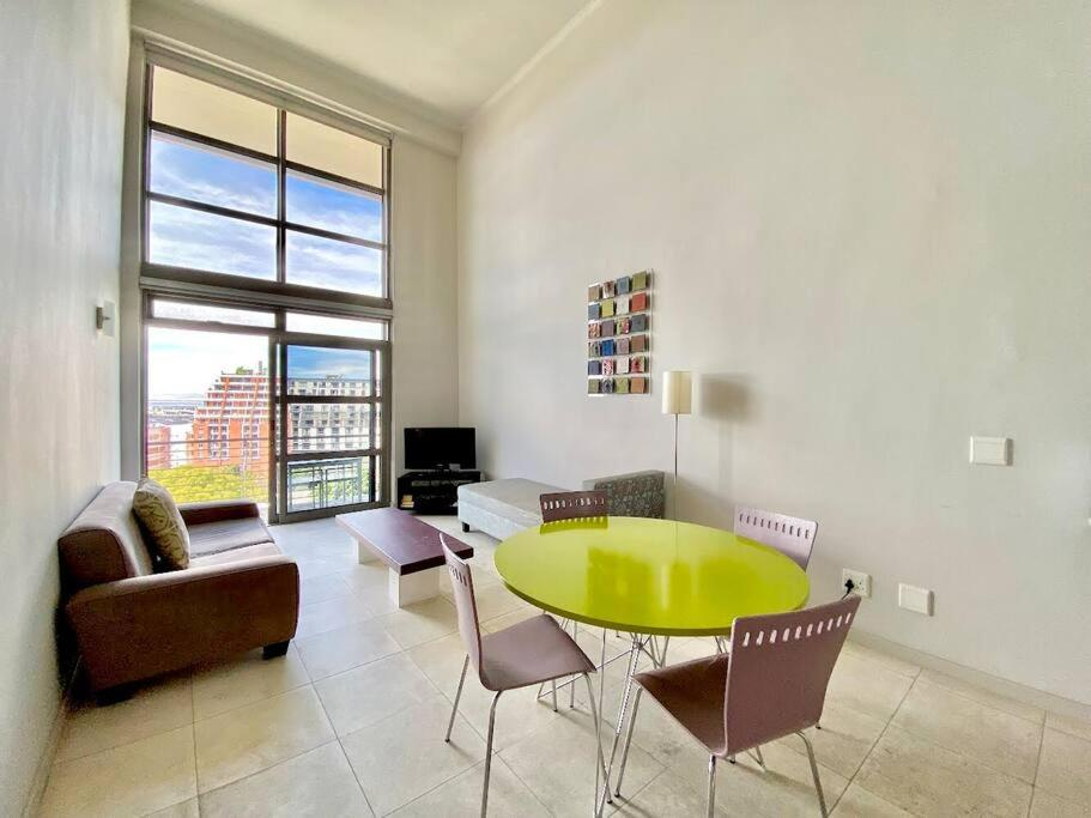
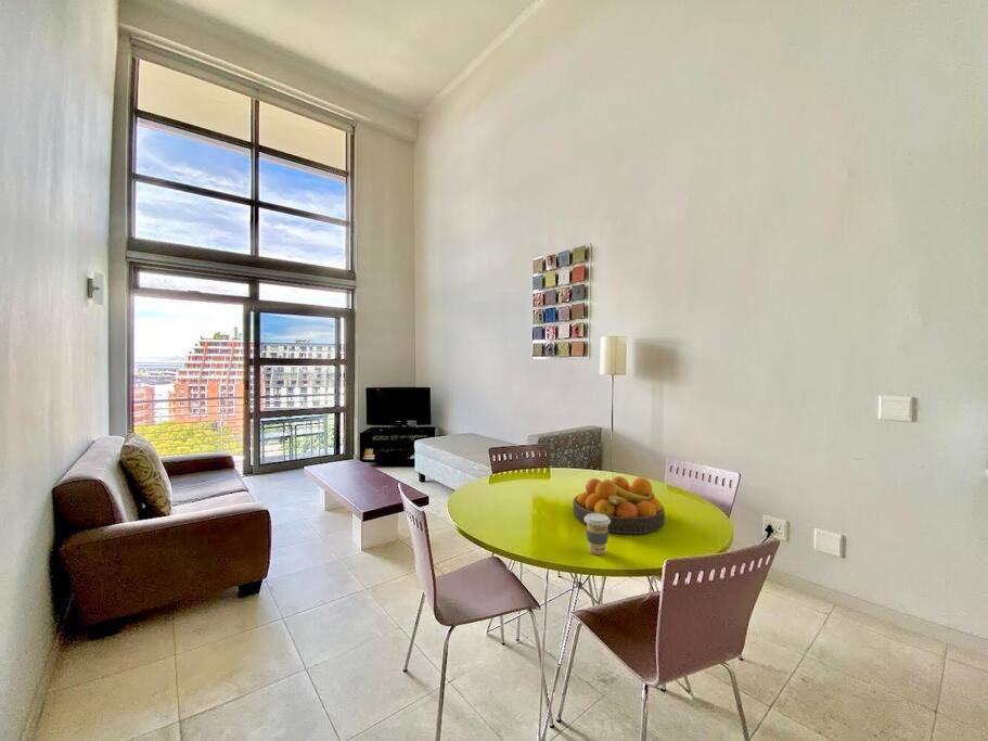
+ fruit bowl [572,475,666,535]
+ coffee cup [585,513,611,555]
